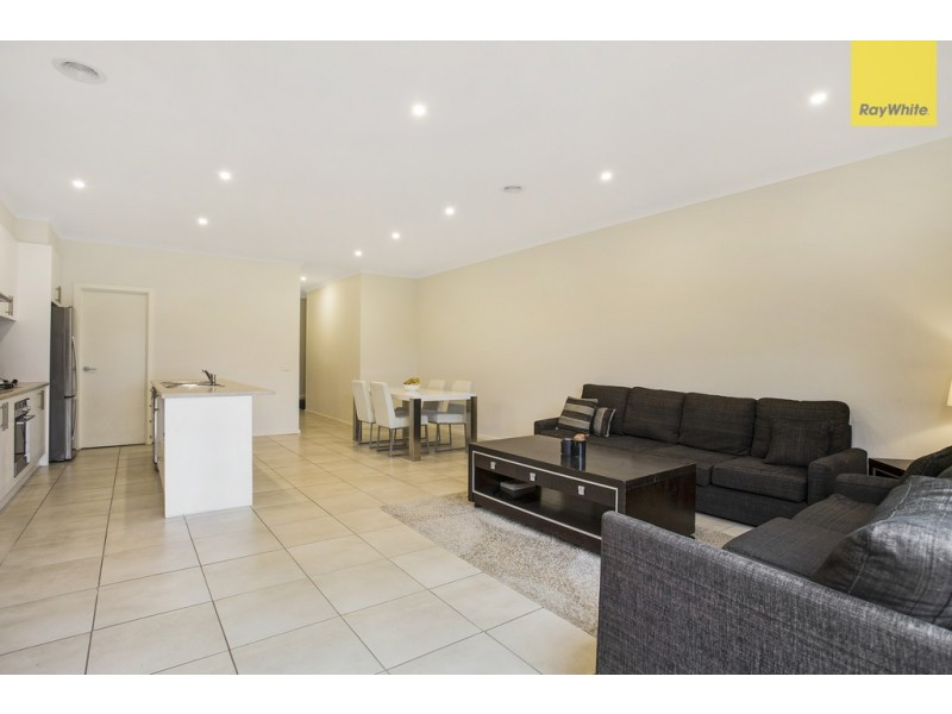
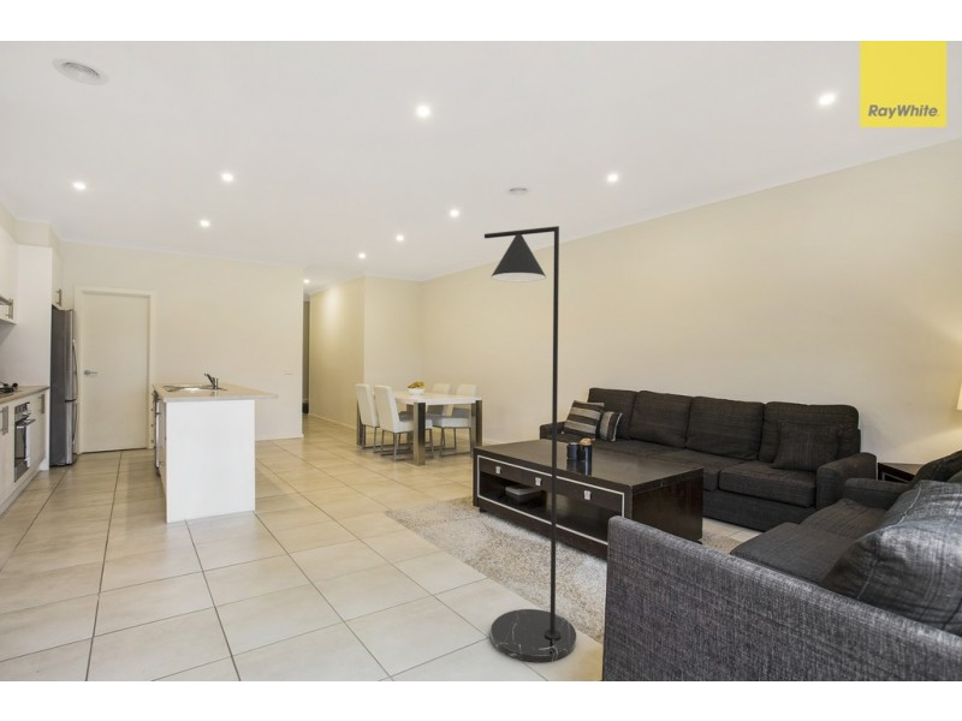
+ floor lamp [483,225,577,665]
